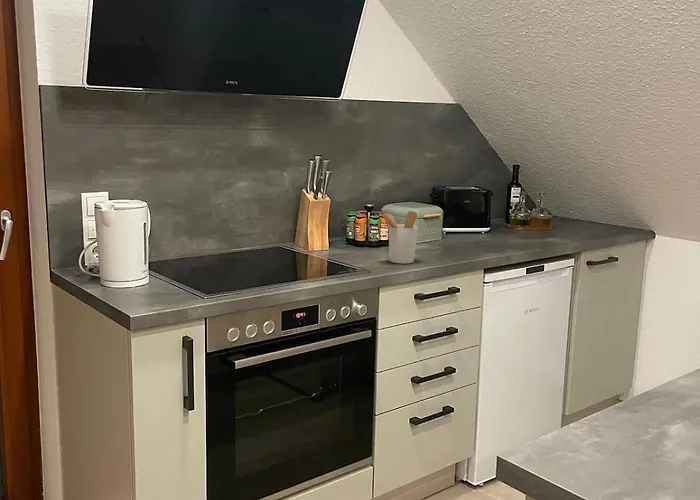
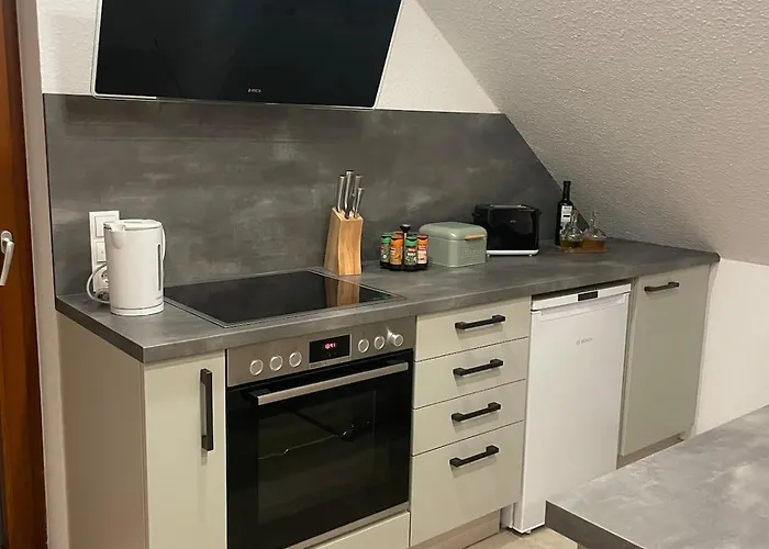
- utensil holder [377,210,418,264]
